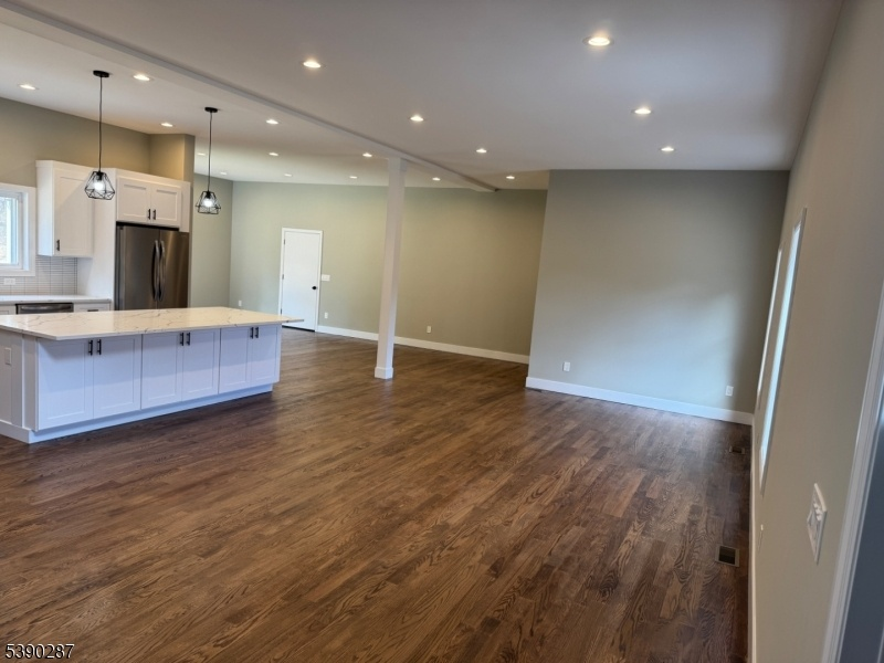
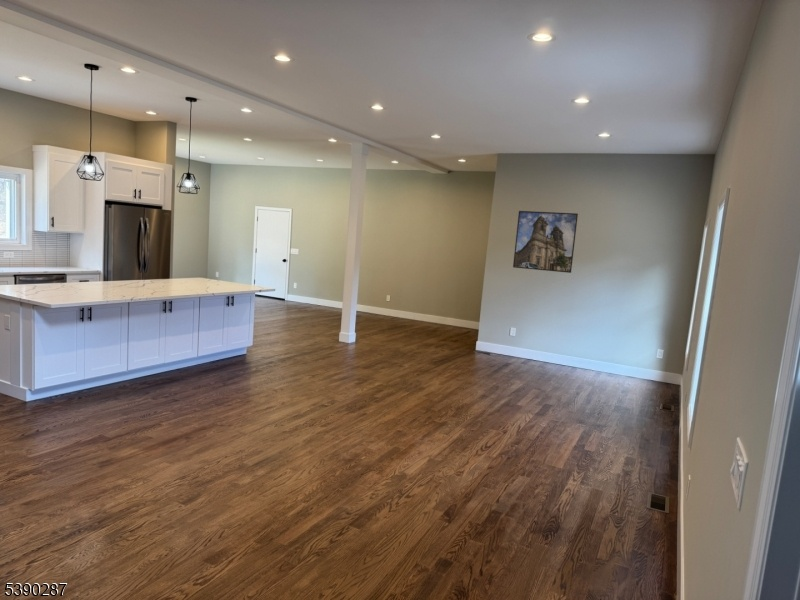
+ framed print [512,210,579,274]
